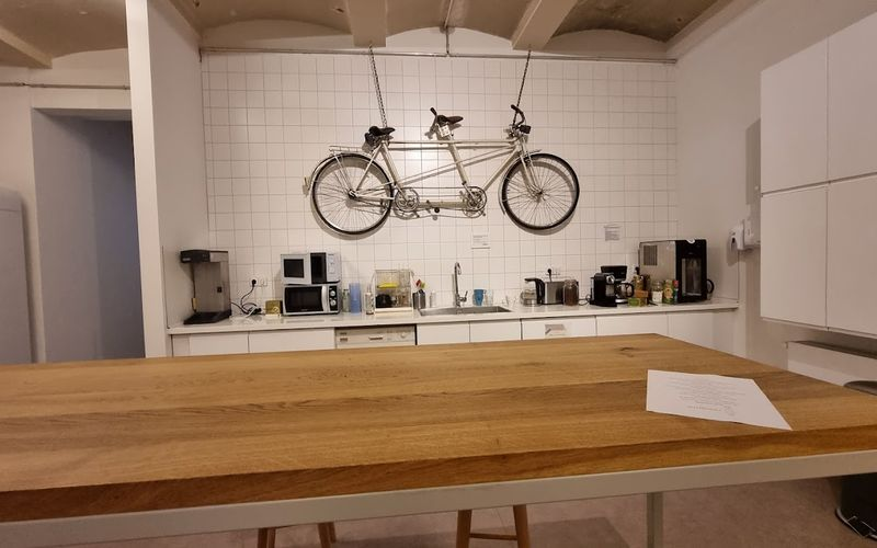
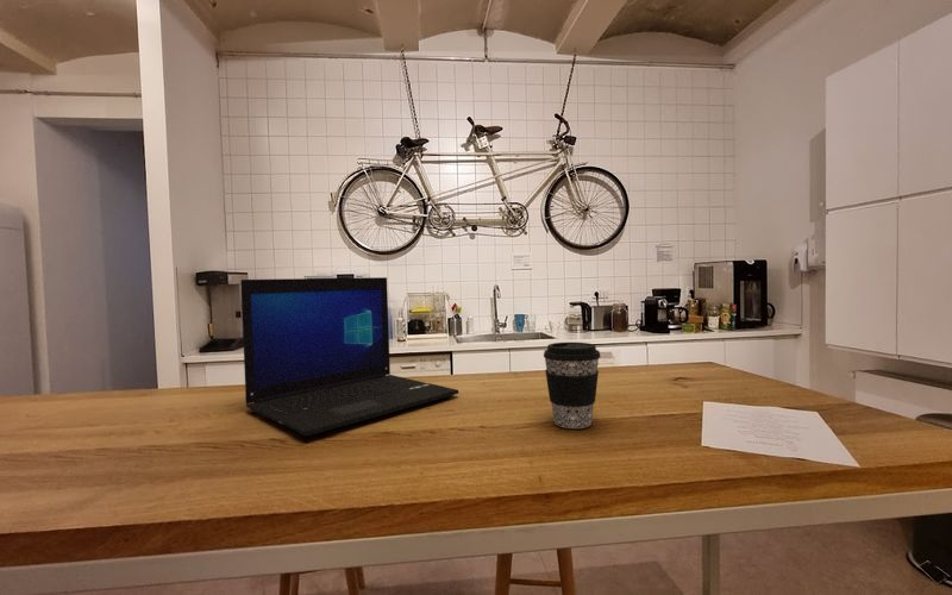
+ laptop [239,276,459,437]
+ coffee cup [543,342,601,430]
